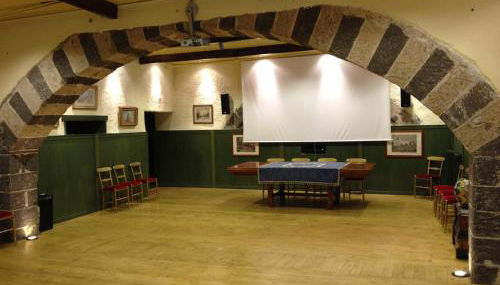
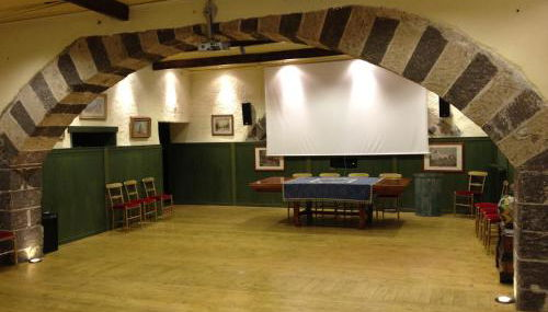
+ trash can [412,170,444,218]
